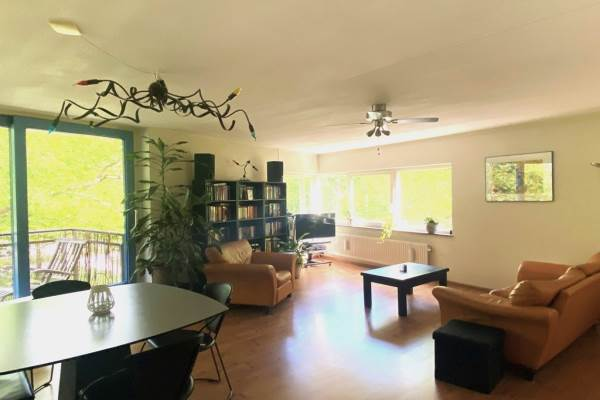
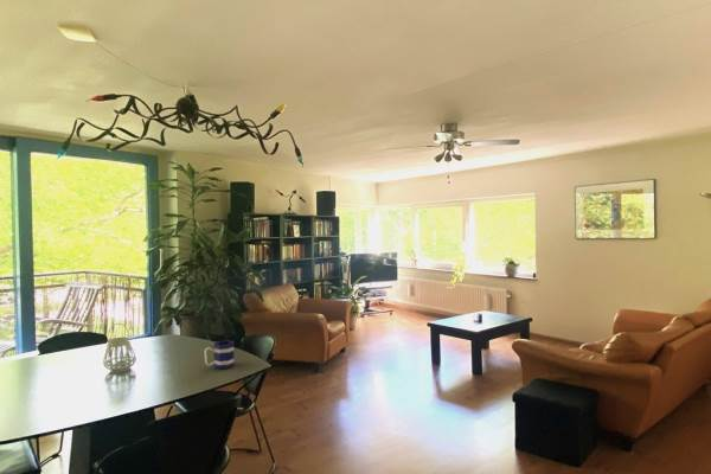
+ mug [204,339,236,370]
